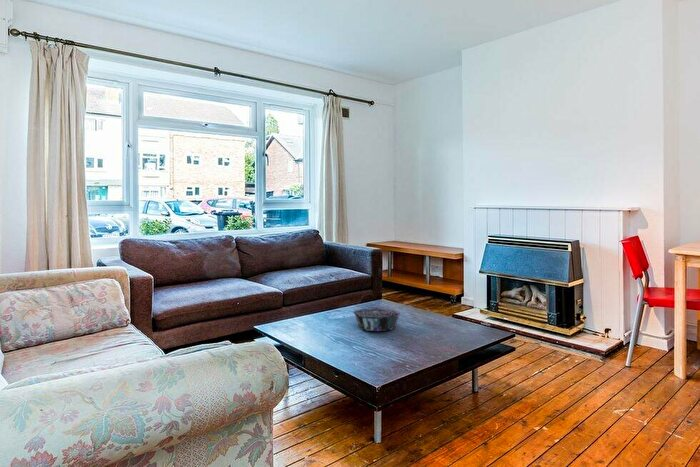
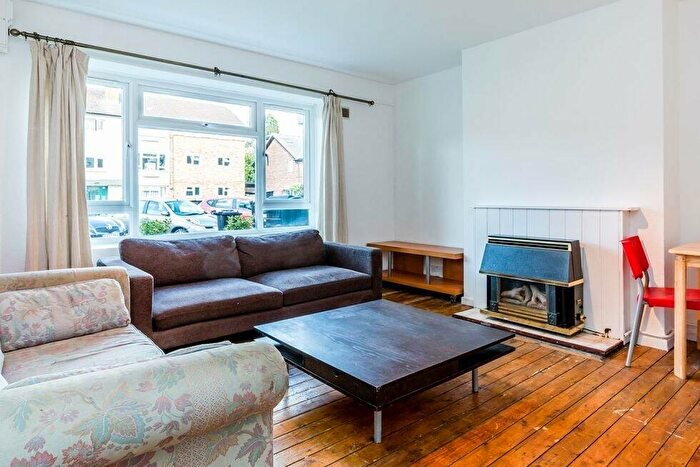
- decorative bowl [353,307,401,332]
